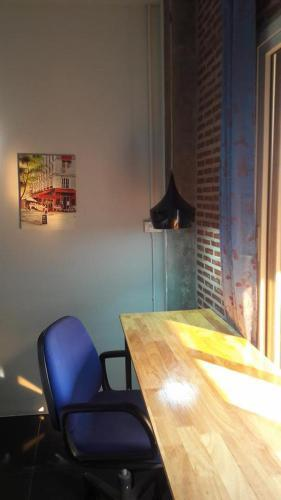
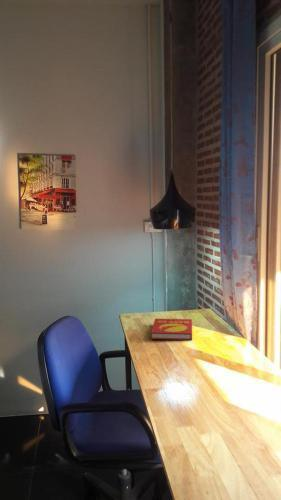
+ book [150,318,193,341]
